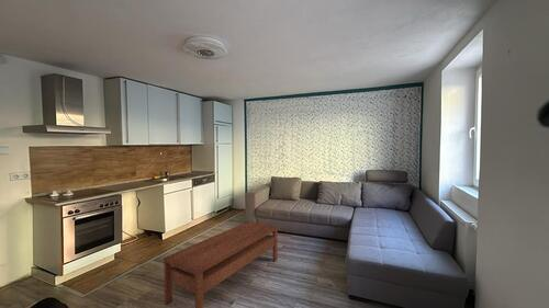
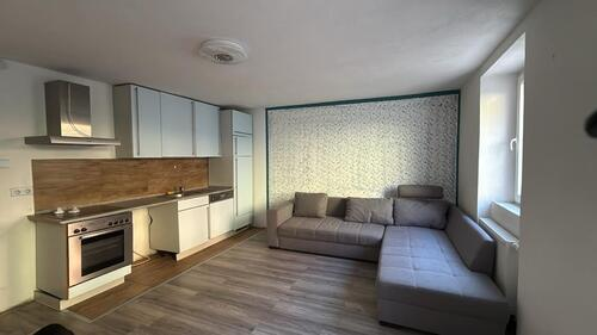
- coffee table [163,220,279,308]
